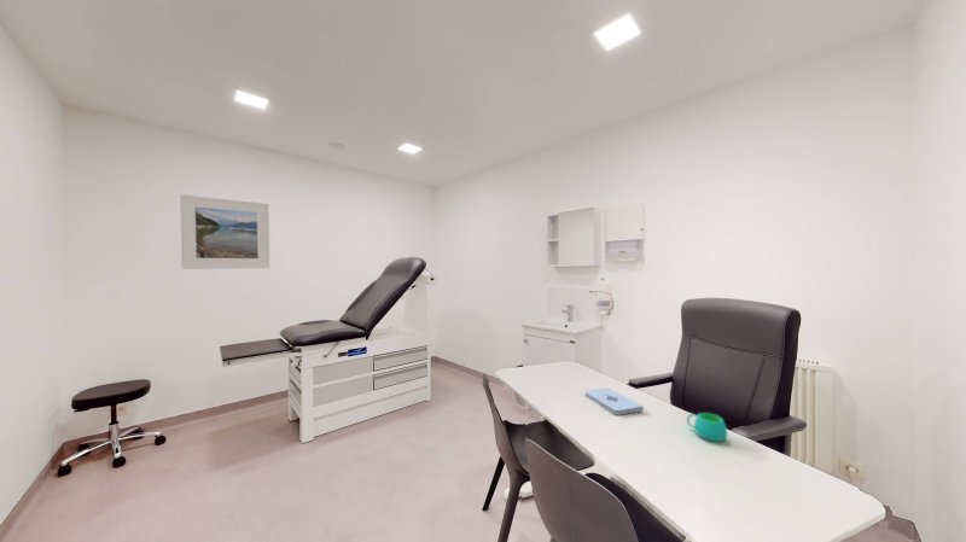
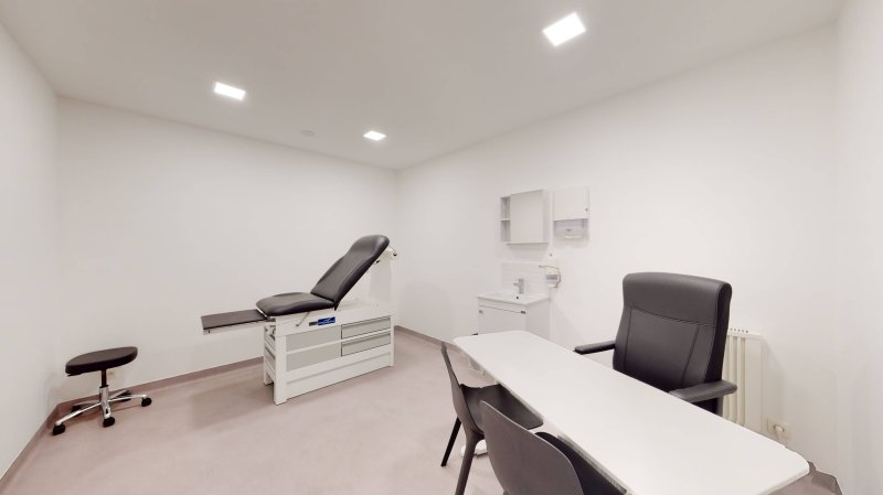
- mug [686,412,728,443]
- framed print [179,193,270,270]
- notepad [583,386,645,416]
